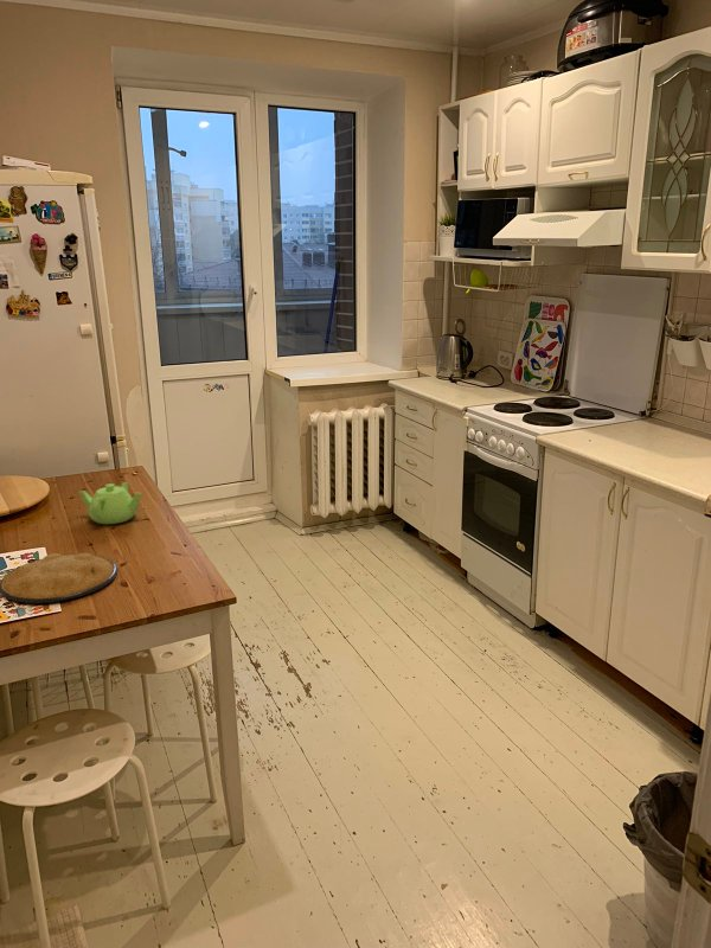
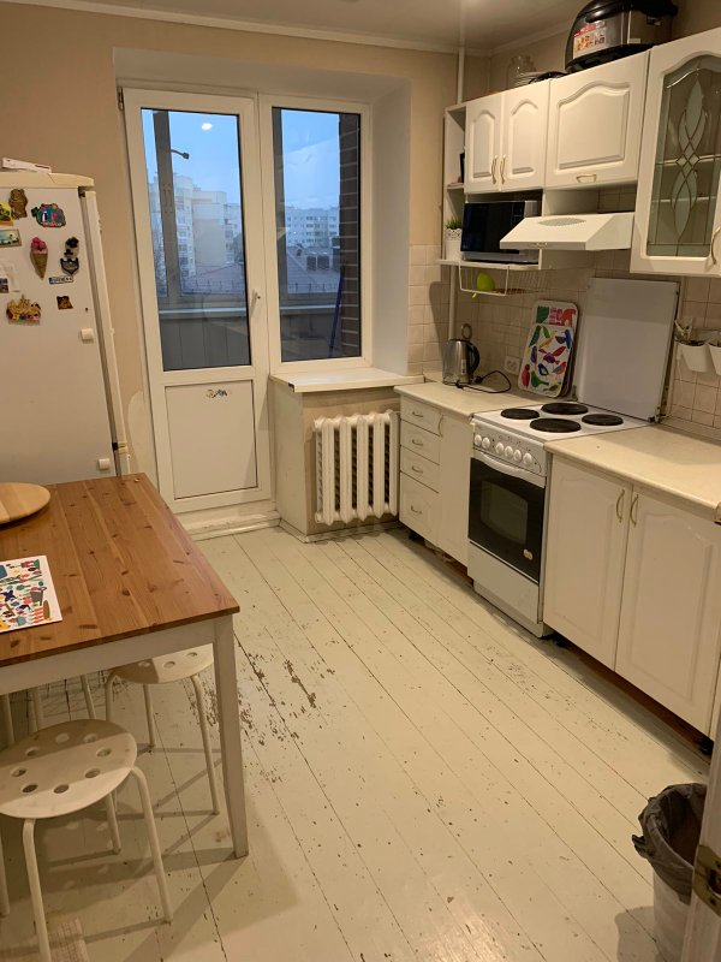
- plate [0,552,118,604]
- teapot [77,481,142,525]
